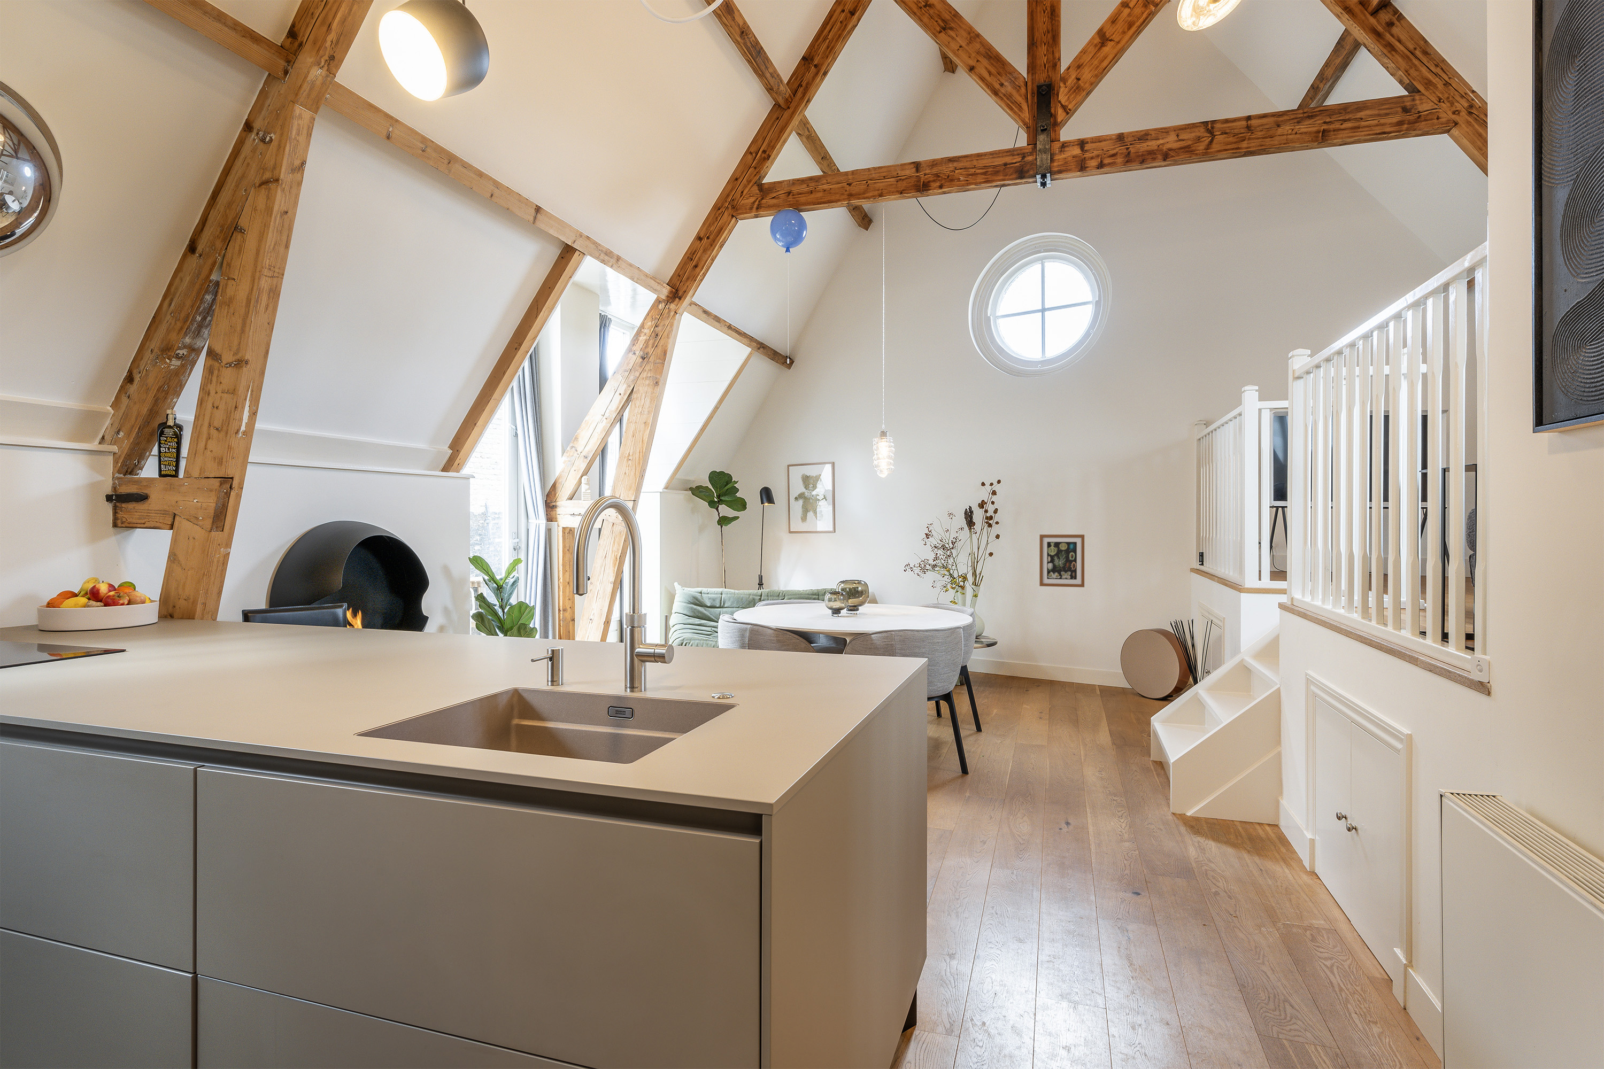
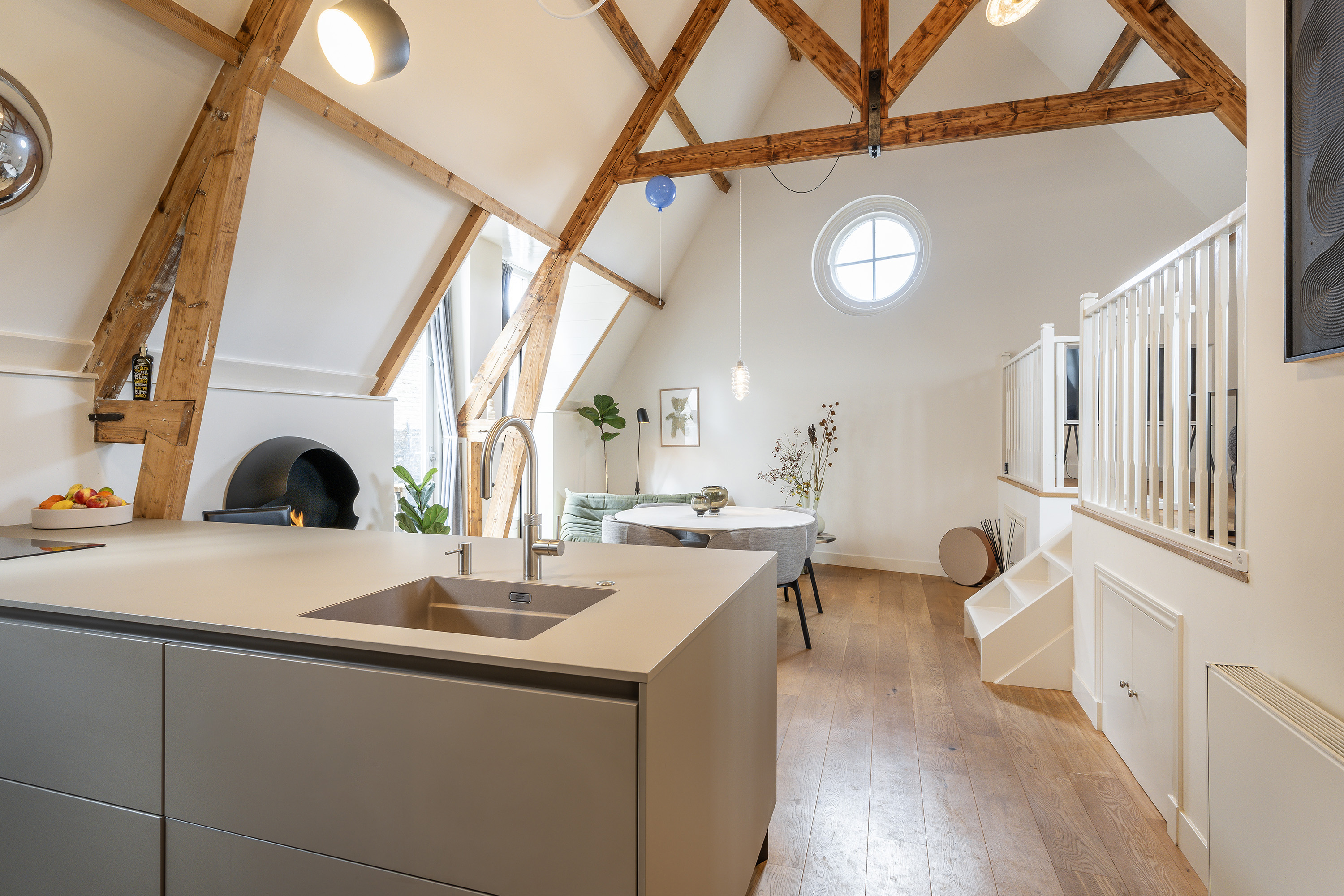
- wall art [1038,534,1085,588]
